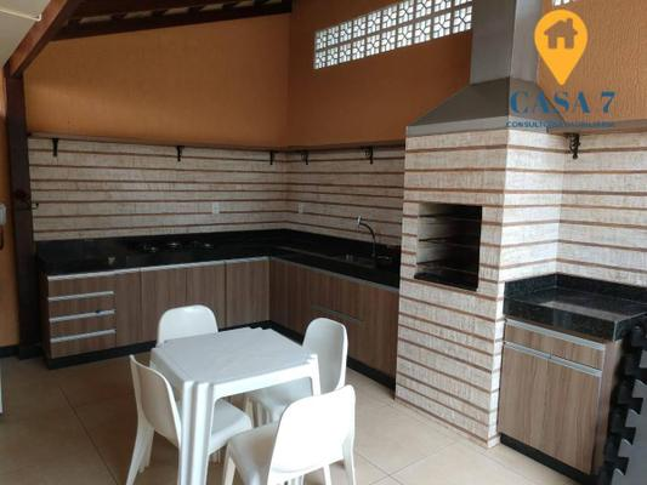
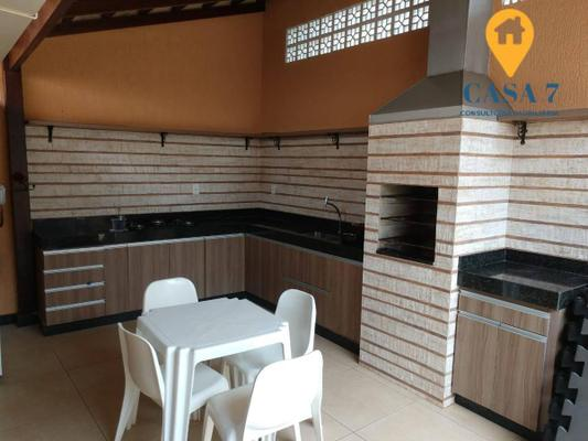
+ potted plant [109,201,129,233]
